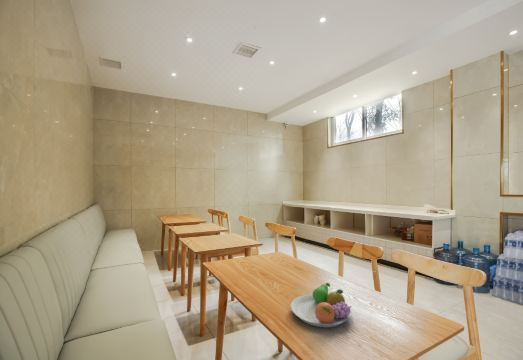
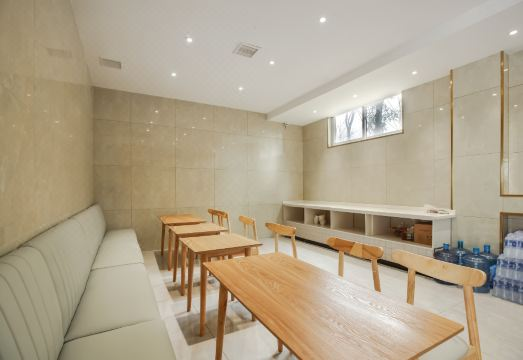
- fruit bowl [290,282,352,328]
